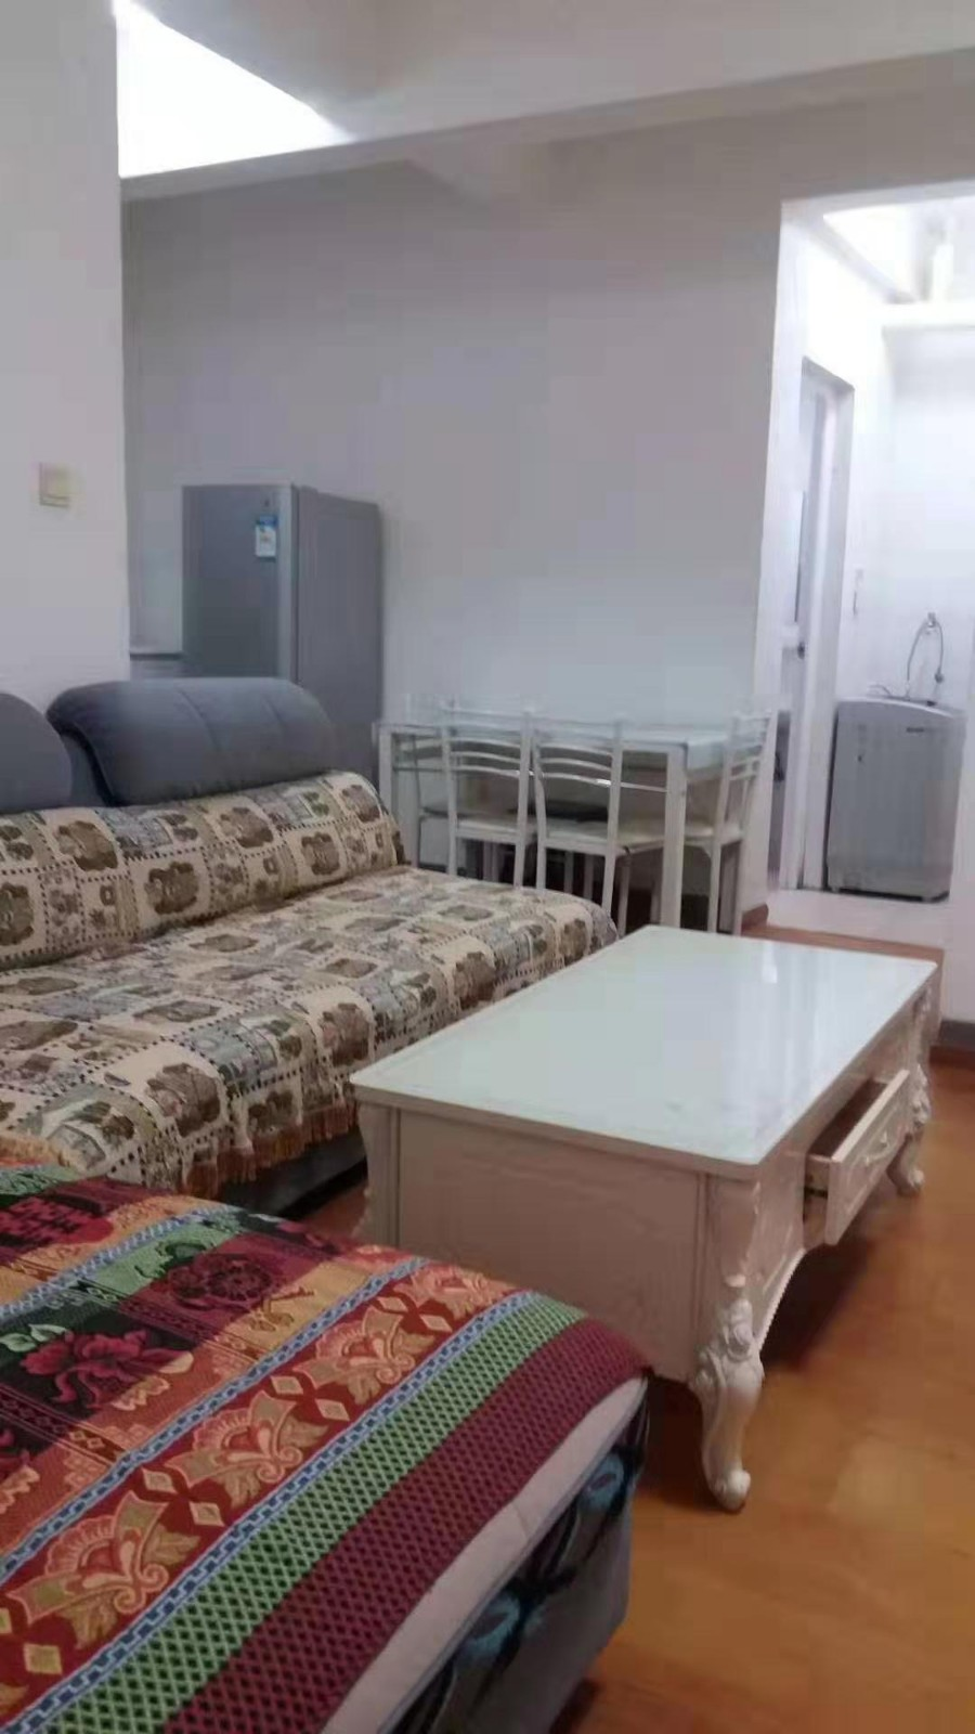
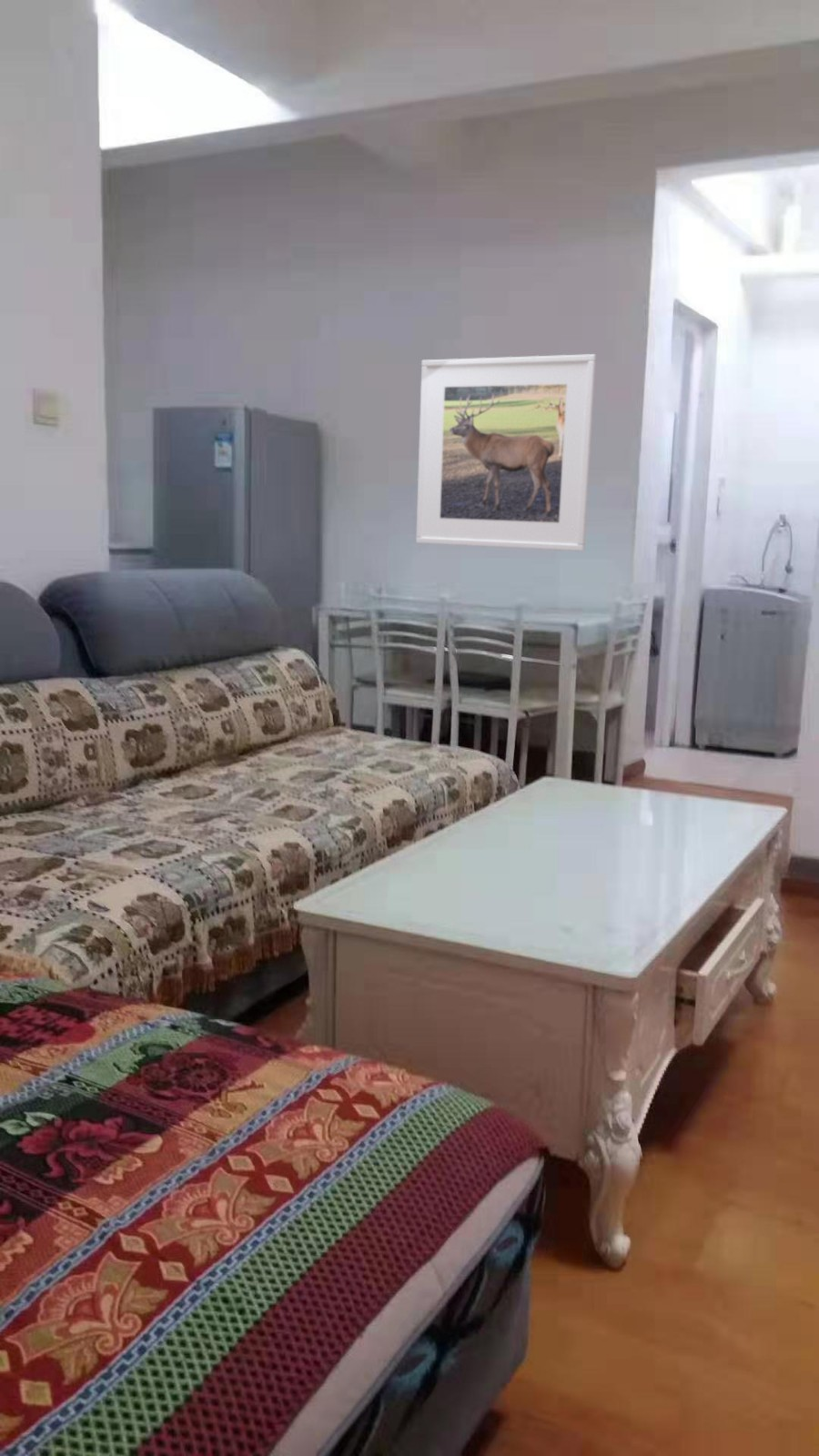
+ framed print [415,353,597,552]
